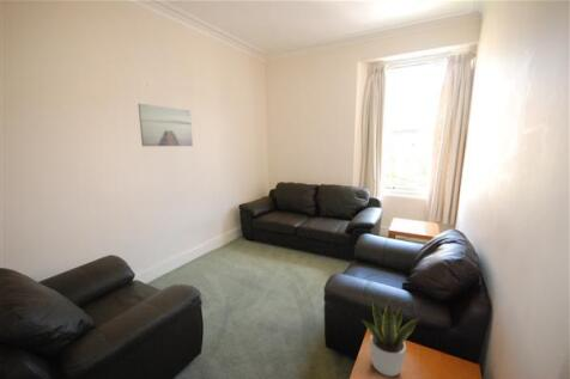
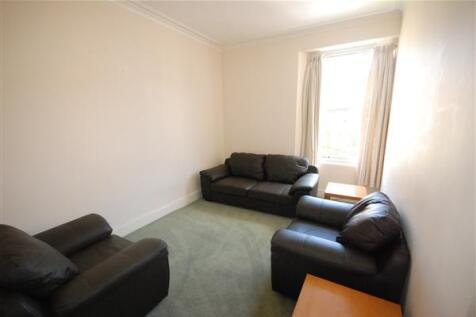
- wall art [137,103,194,147]
- potted plant [360,300,422,378]
